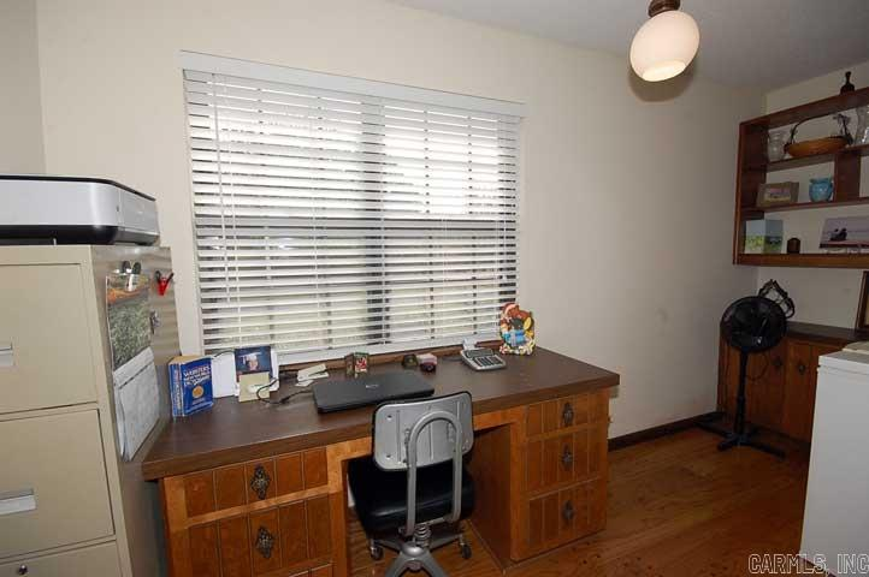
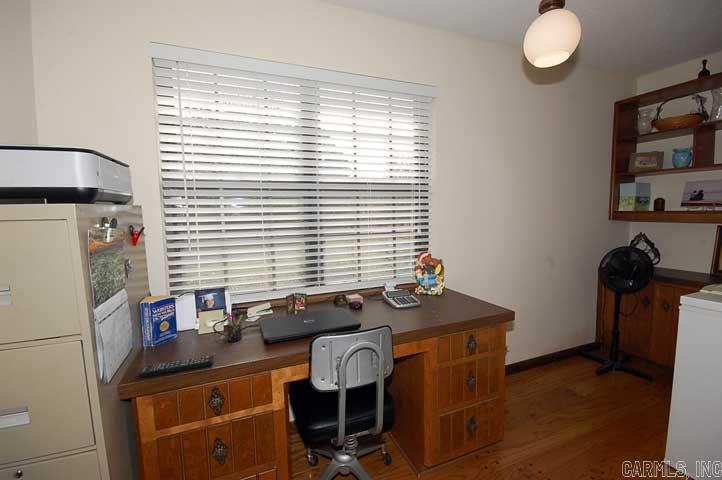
+ remote control [138,355,215,379]
+ pen holder [225,311,243,343]
